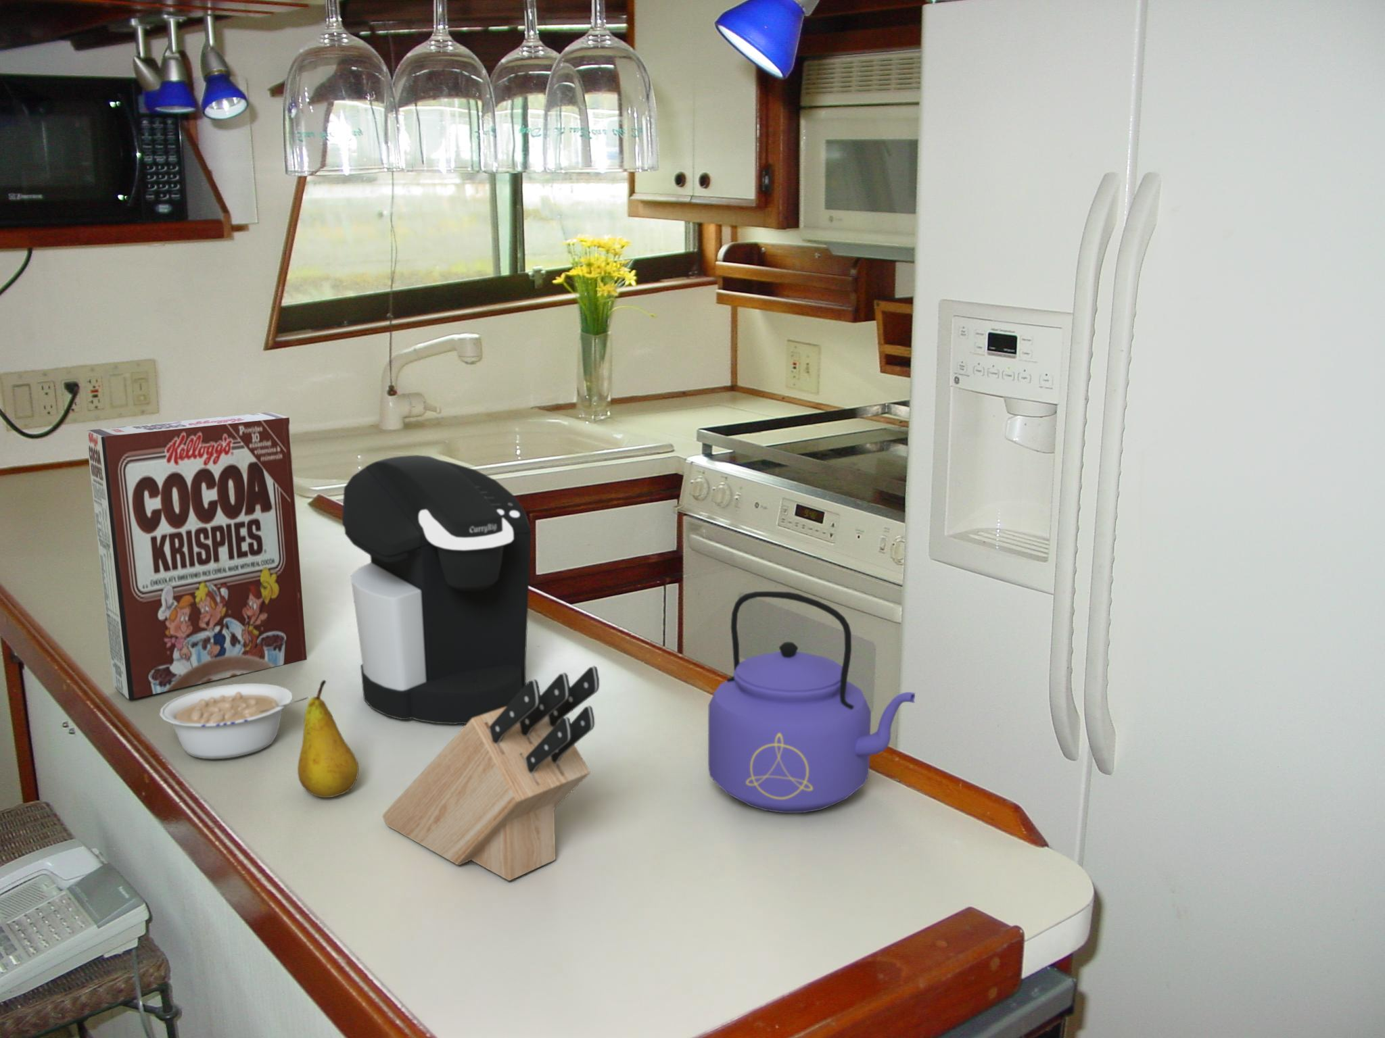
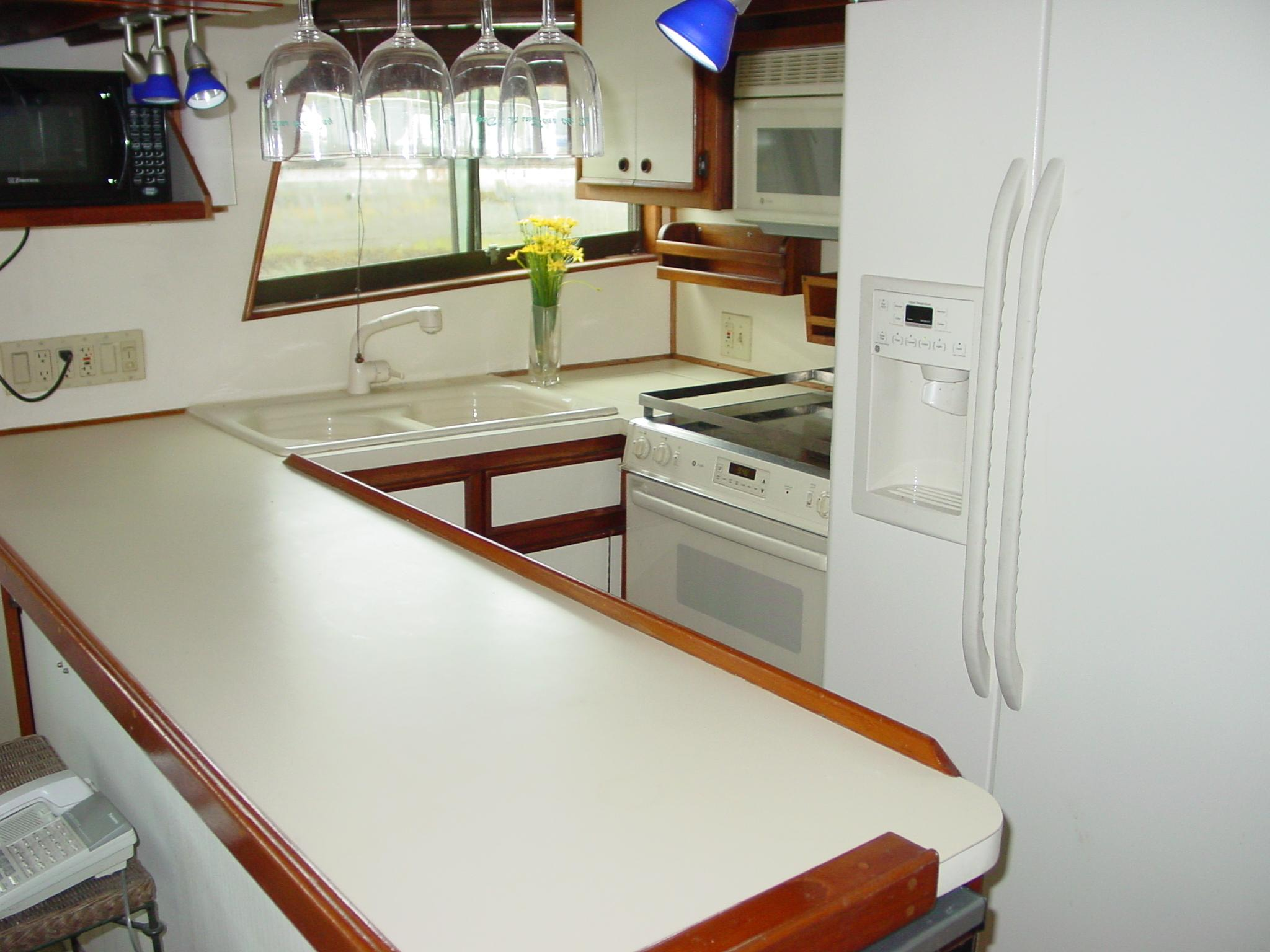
- cereal box [85,411,308,700]
- legume [159,683,311,760]
- fruit [297,679,359,798]
- coffee maker [341,455,531,725]
- kettle [708,591,916,813]
- knife block [382,665,600,881]
